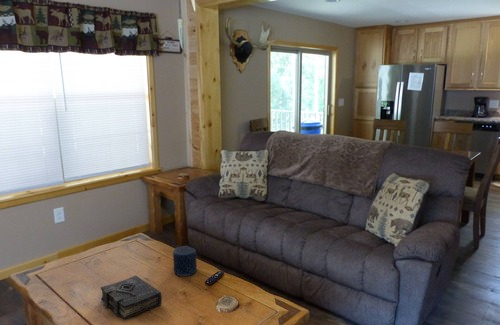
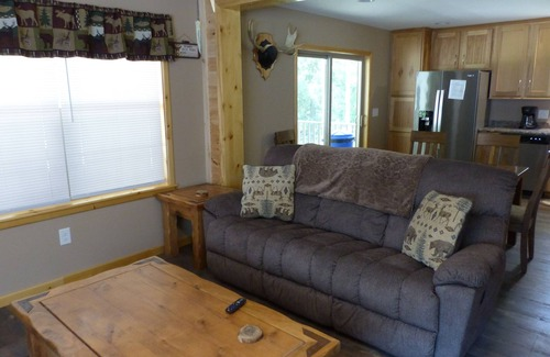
- candle [172,245,198,277]
- book [100,275,163,321]
